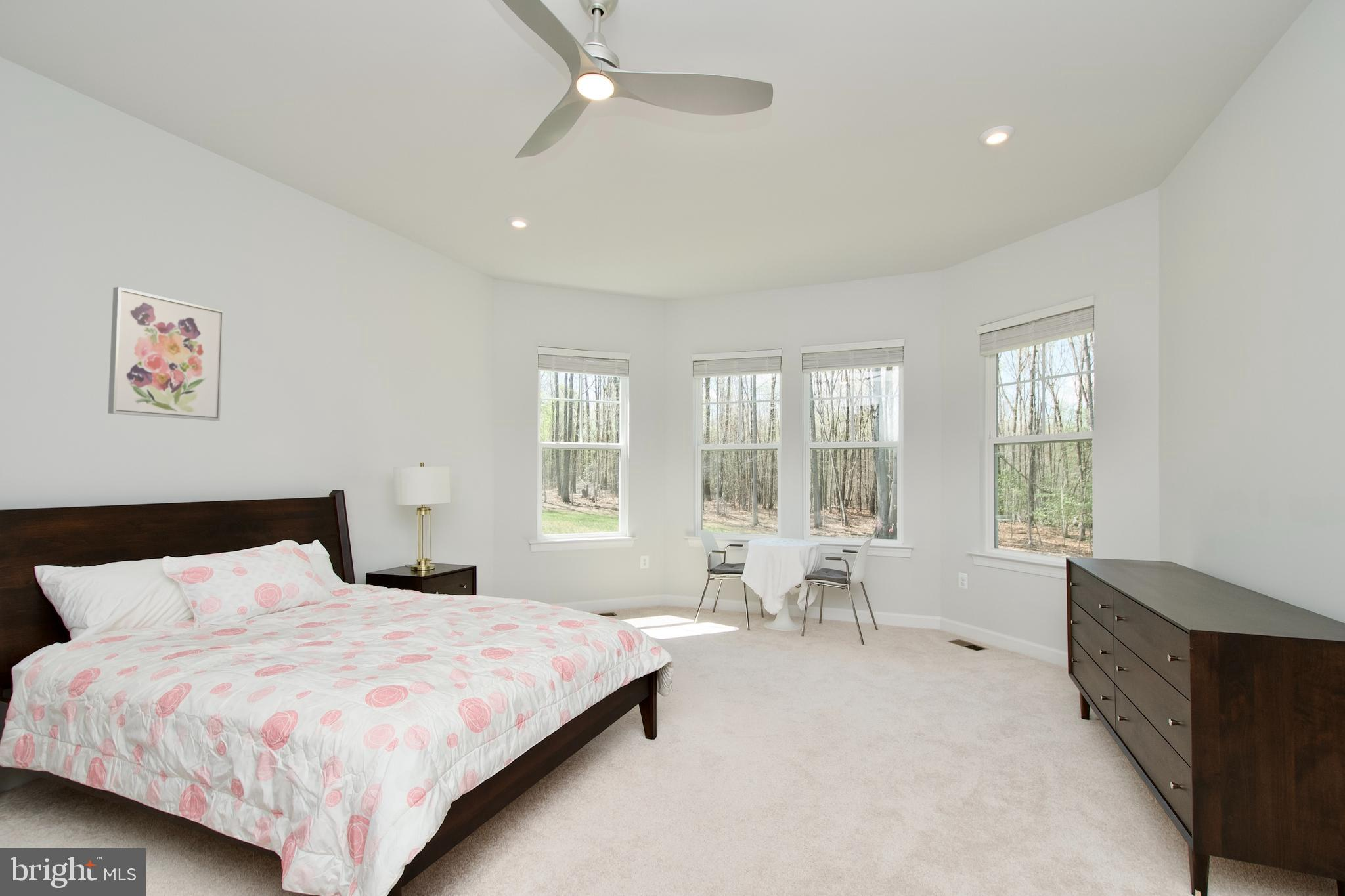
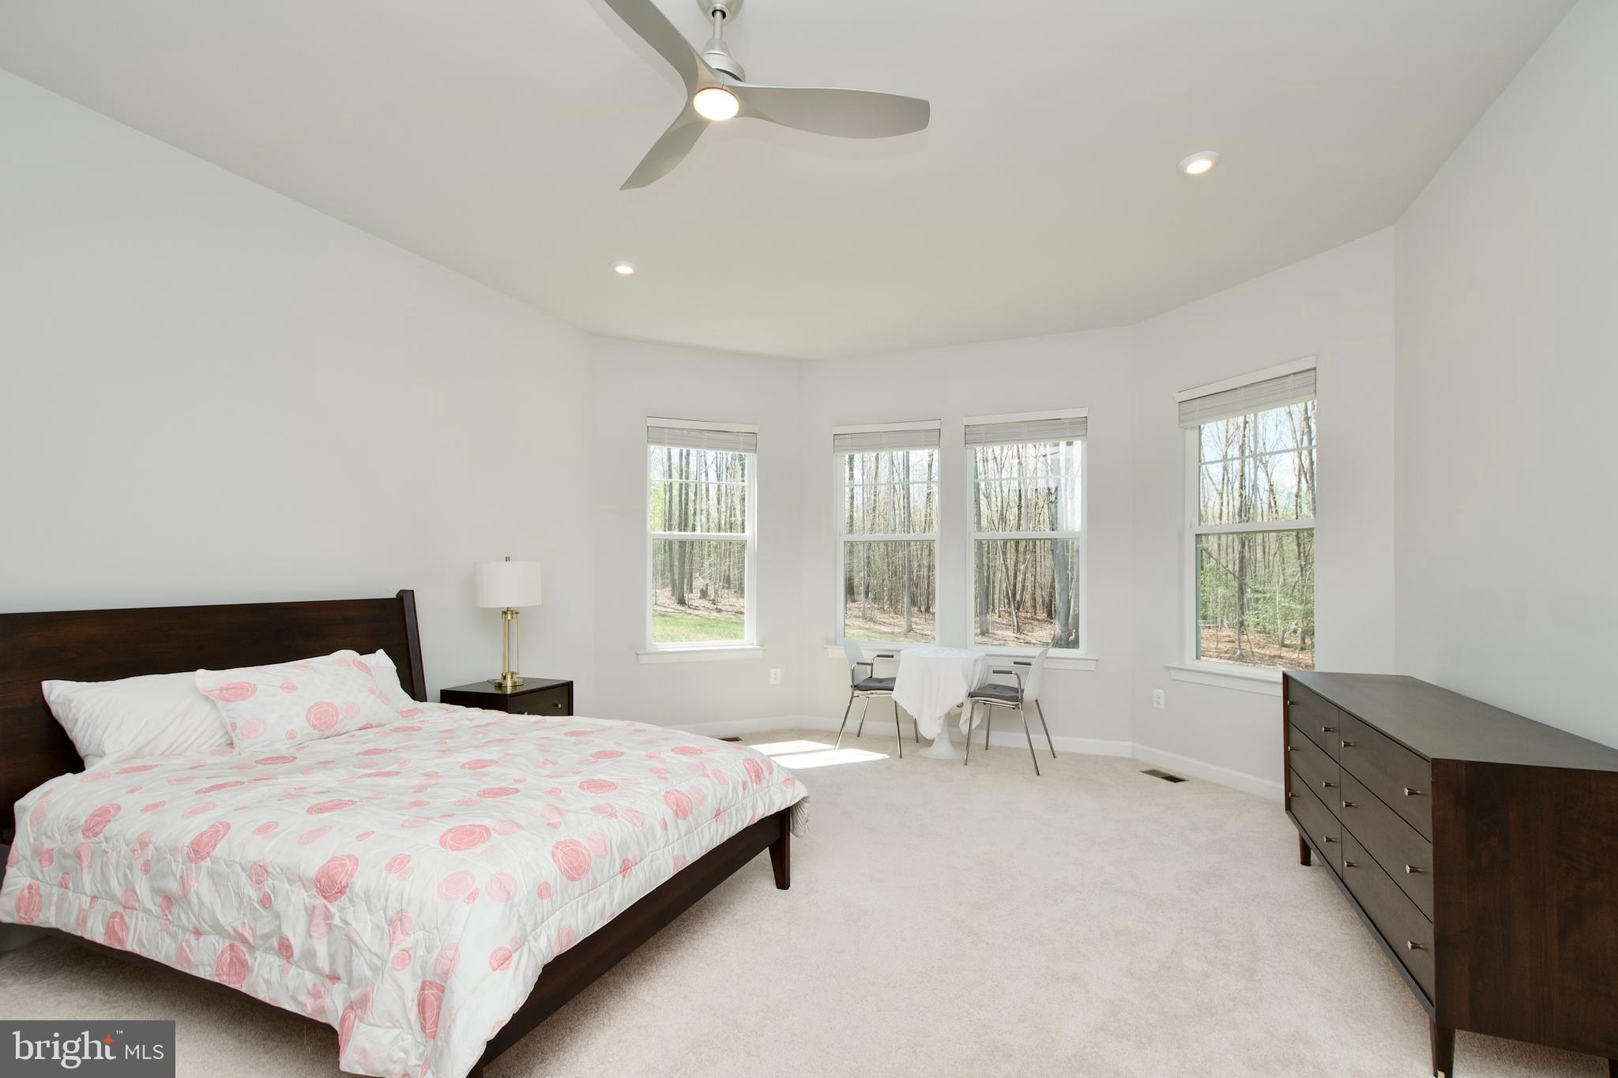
- wall art [107,286,225,421]
